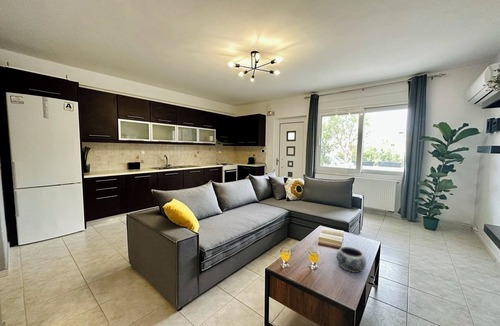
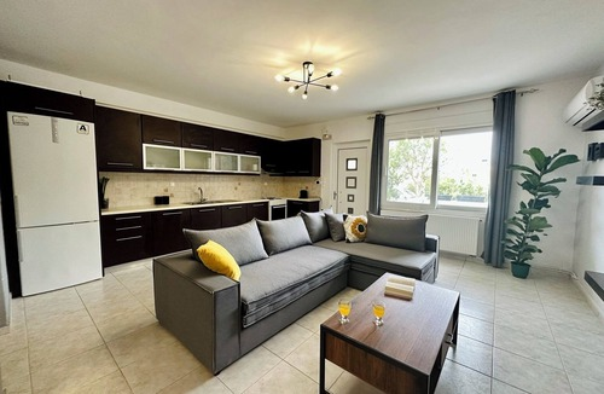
- decorative bowl [336,246,367,274]
